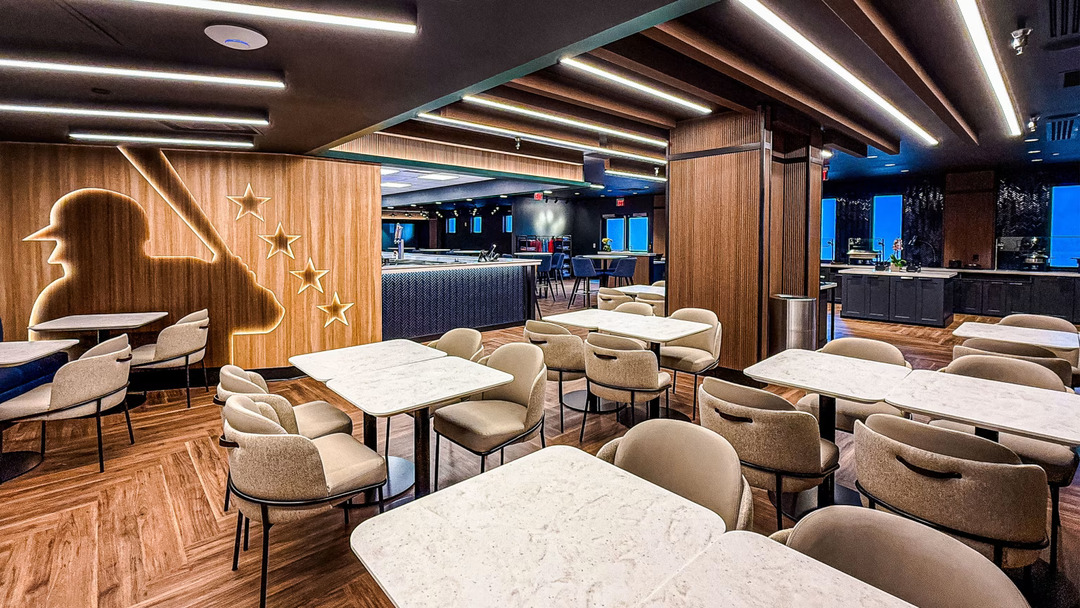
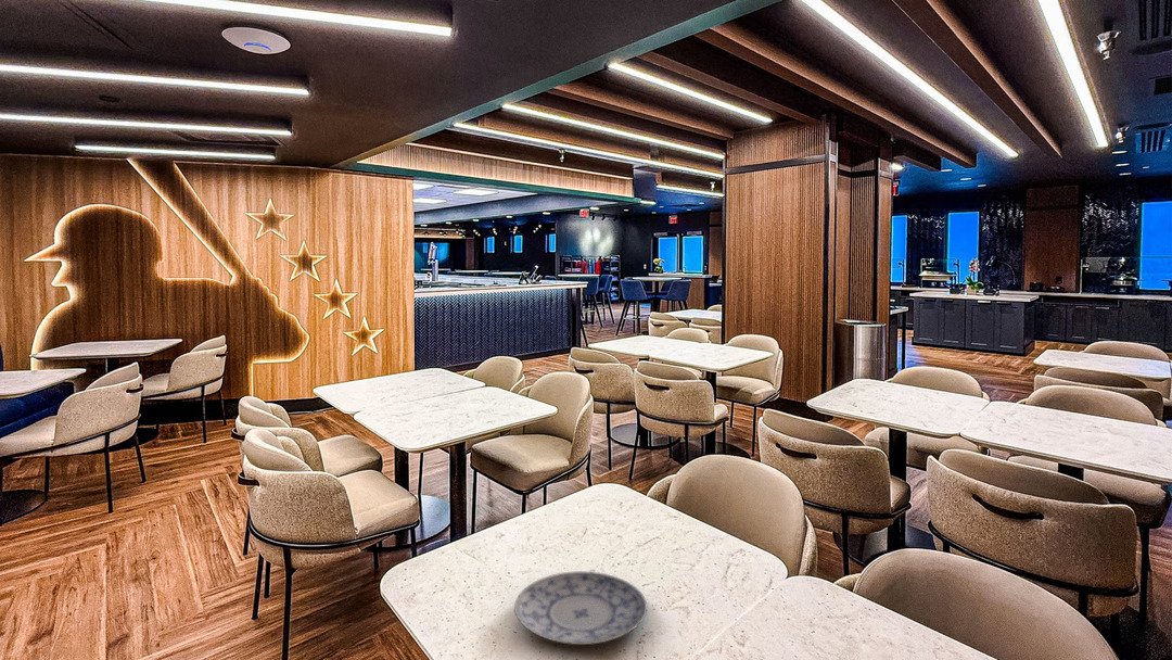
+ plate [513,570,648,646]
